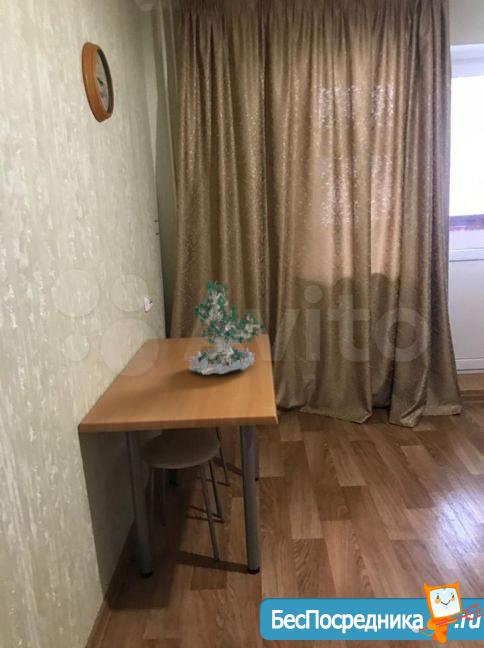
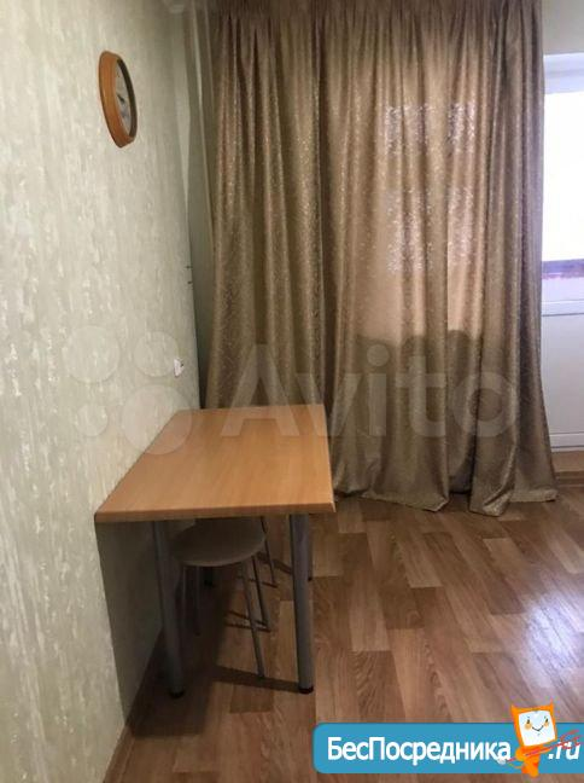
- plant [188,280,267,375]
